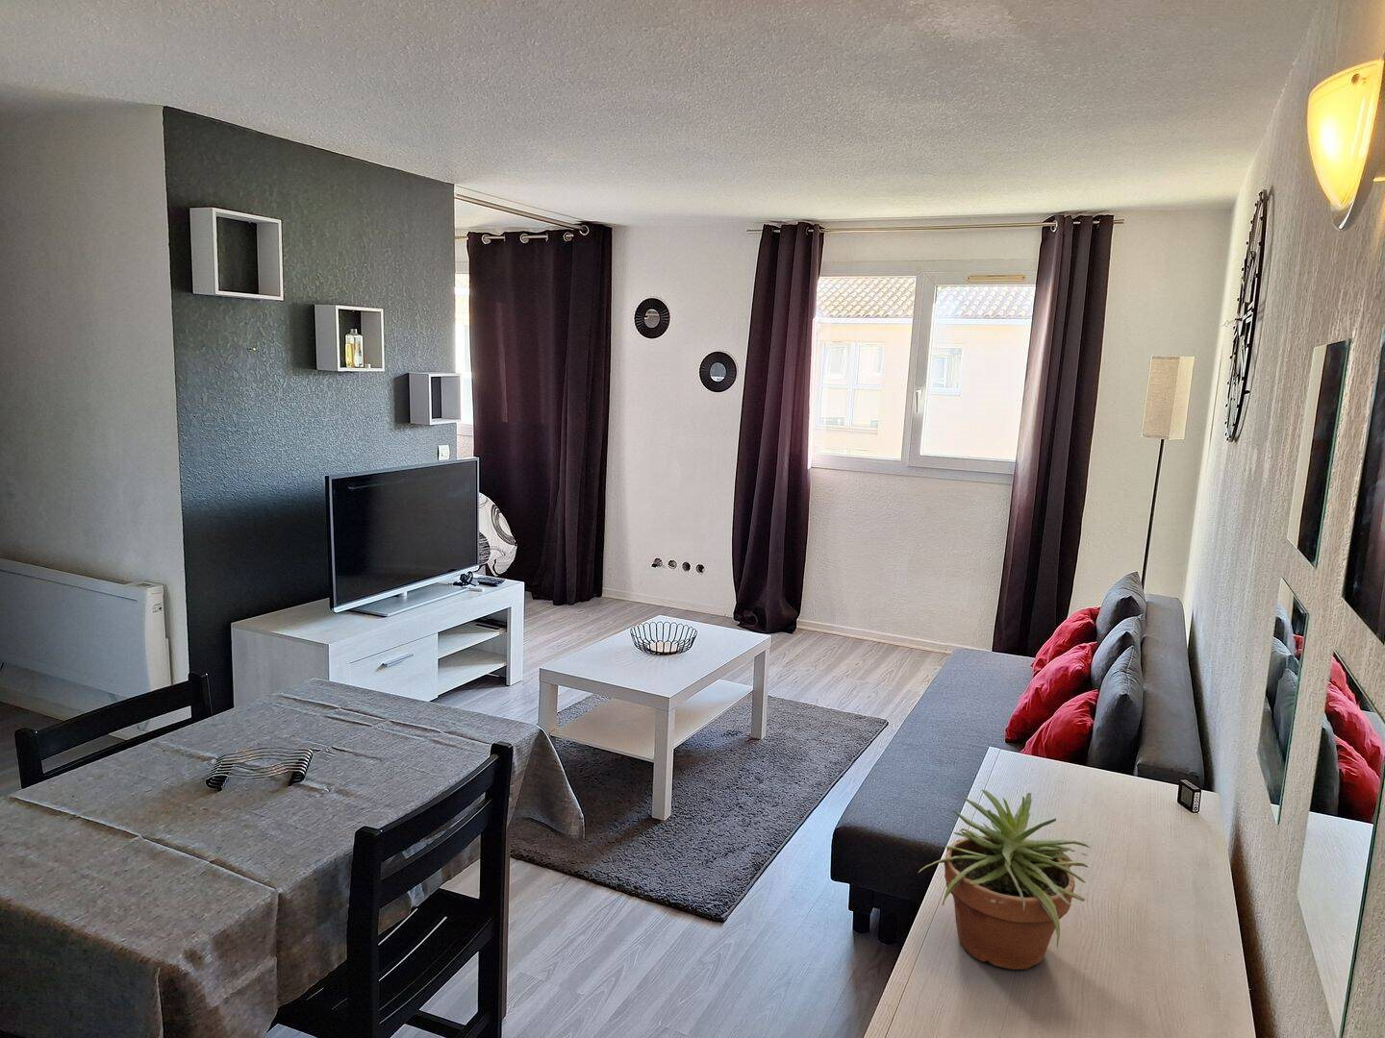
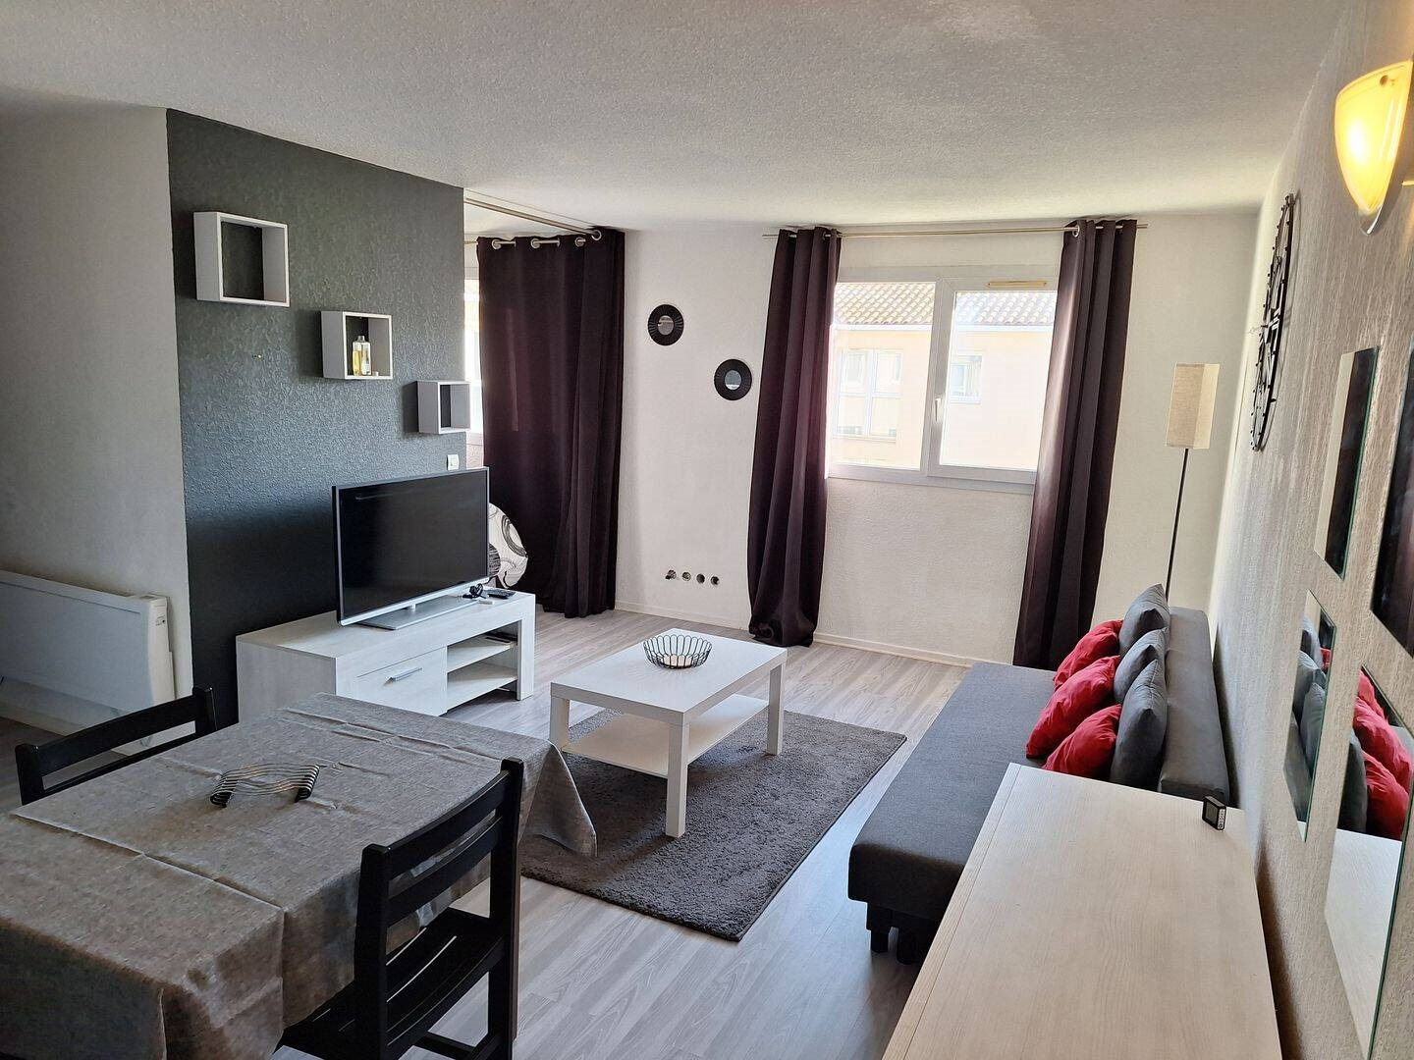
- potted plant [917,789,1092,970]
